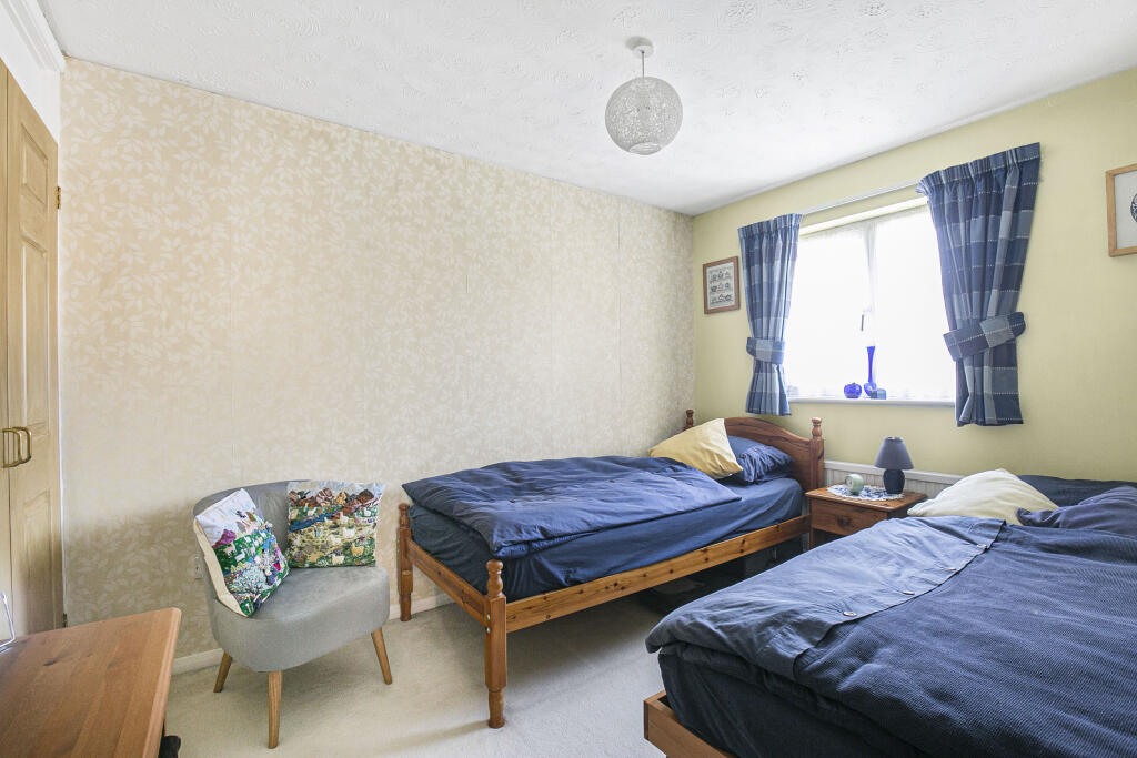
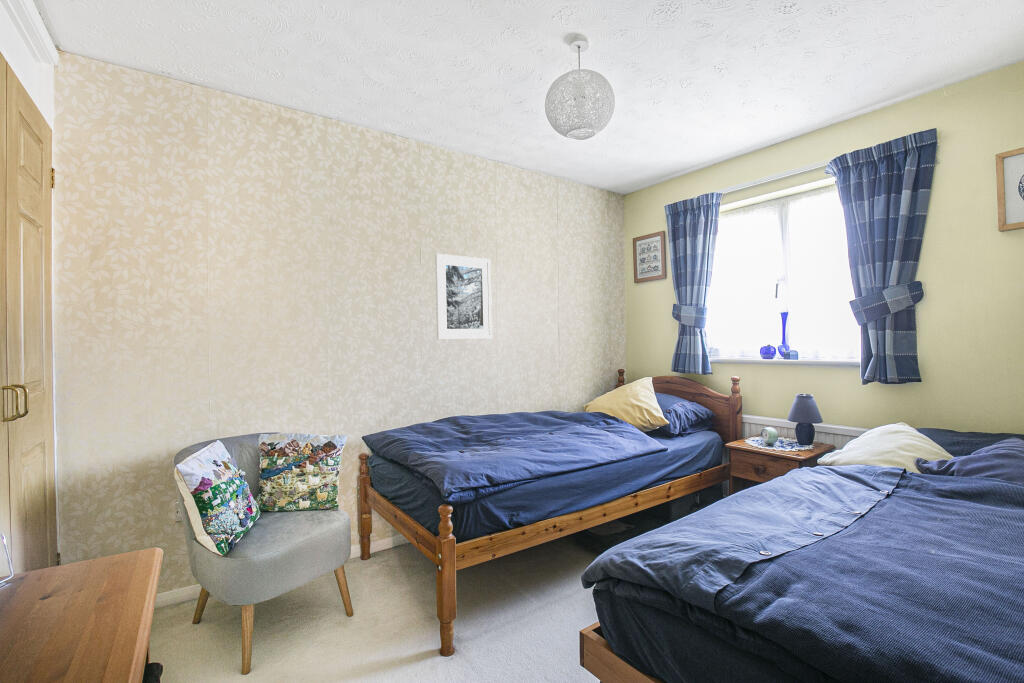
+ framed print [434,253,493,340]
